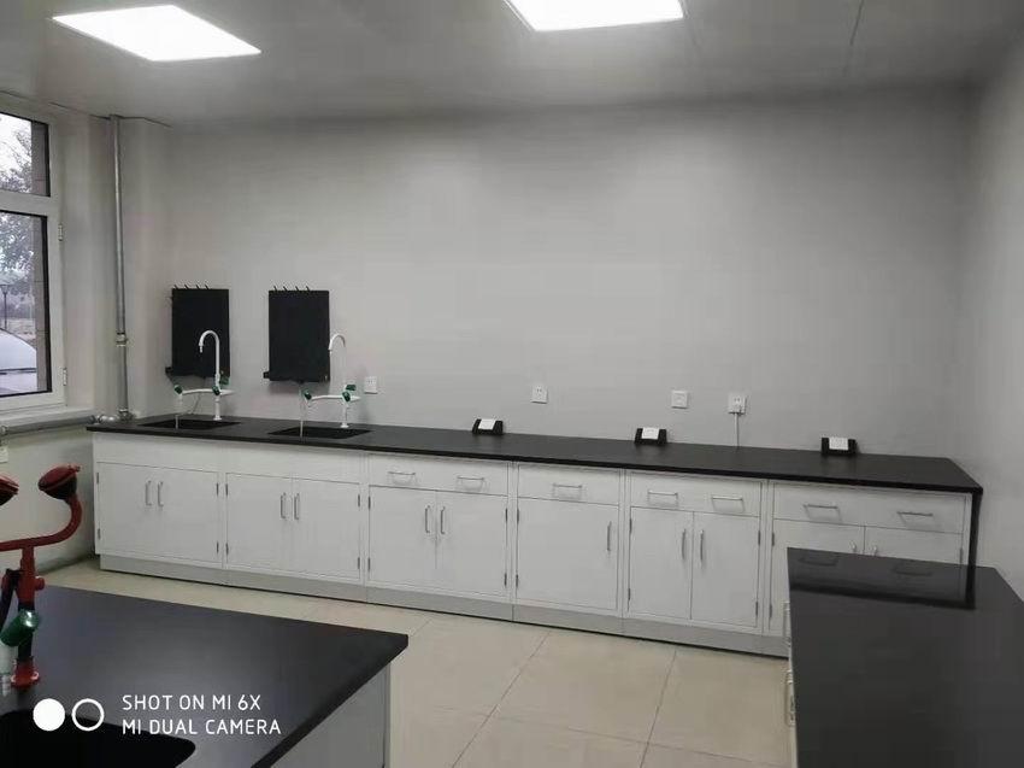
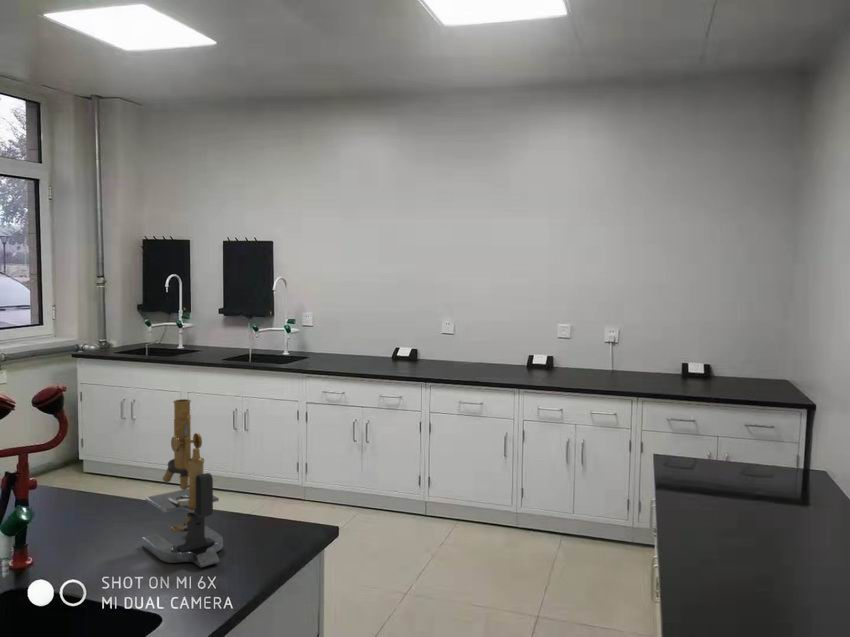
+ microscope [141,398,224,568]
